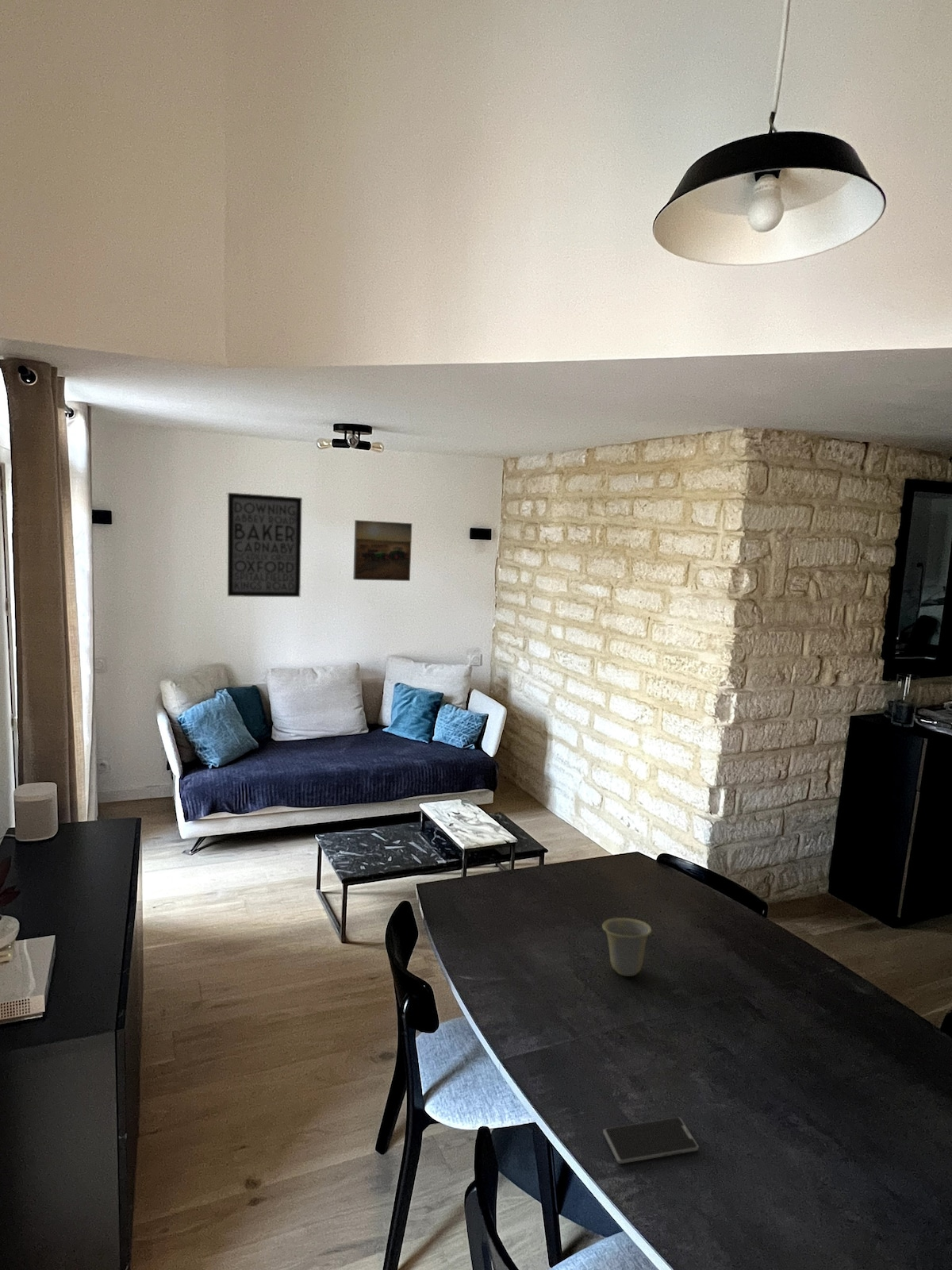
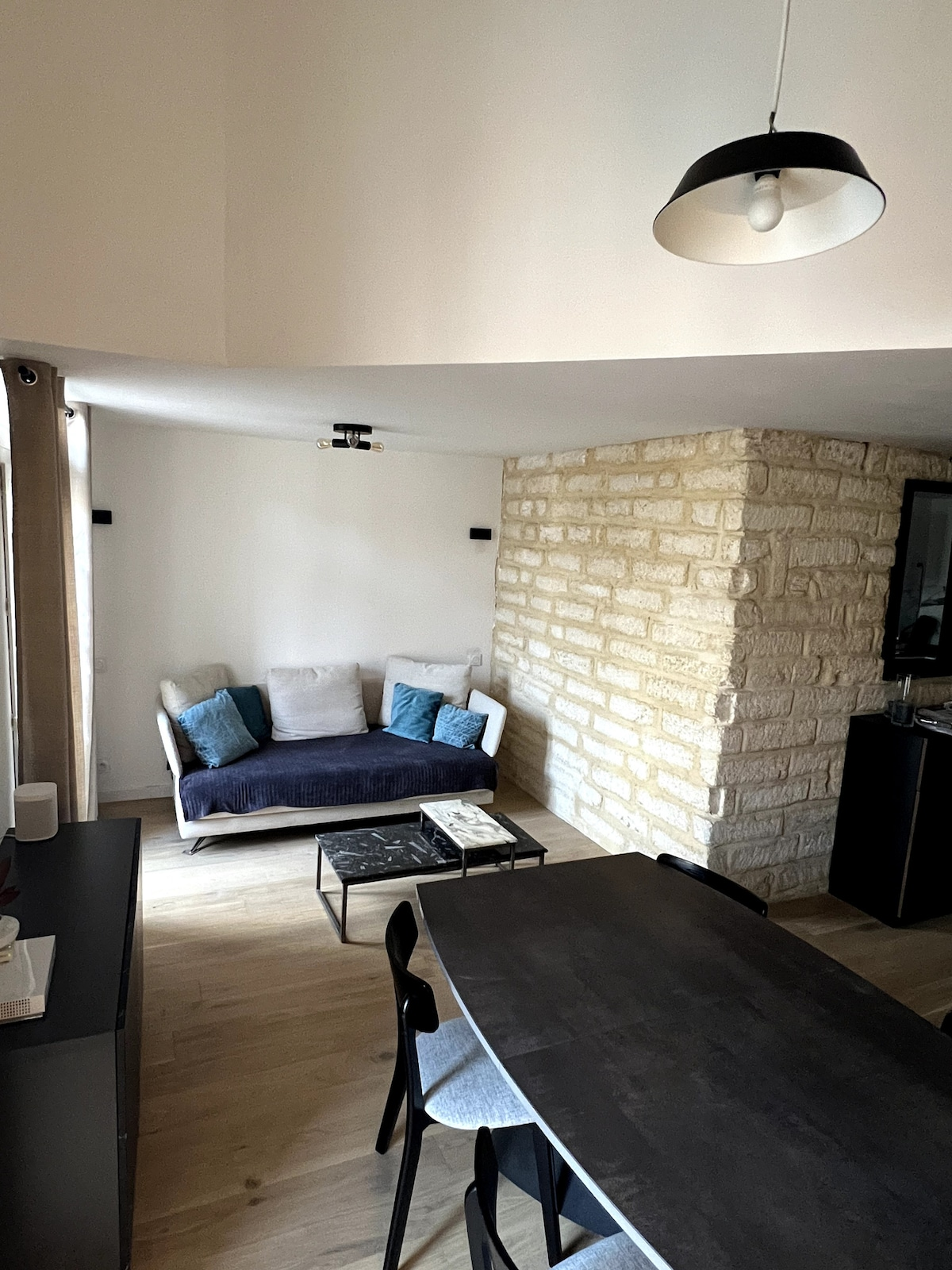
- wall art [227,492,303,598]
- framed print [352,519,413,582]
- smartphone [602,1117,700,1164]
- cup [601,917,653,977]
